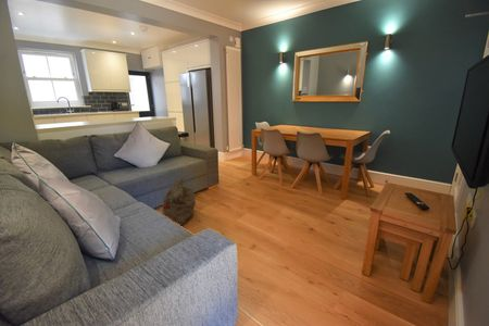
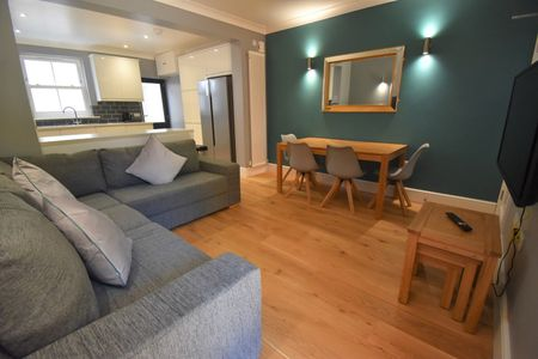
- bag [161,177,197,227]
